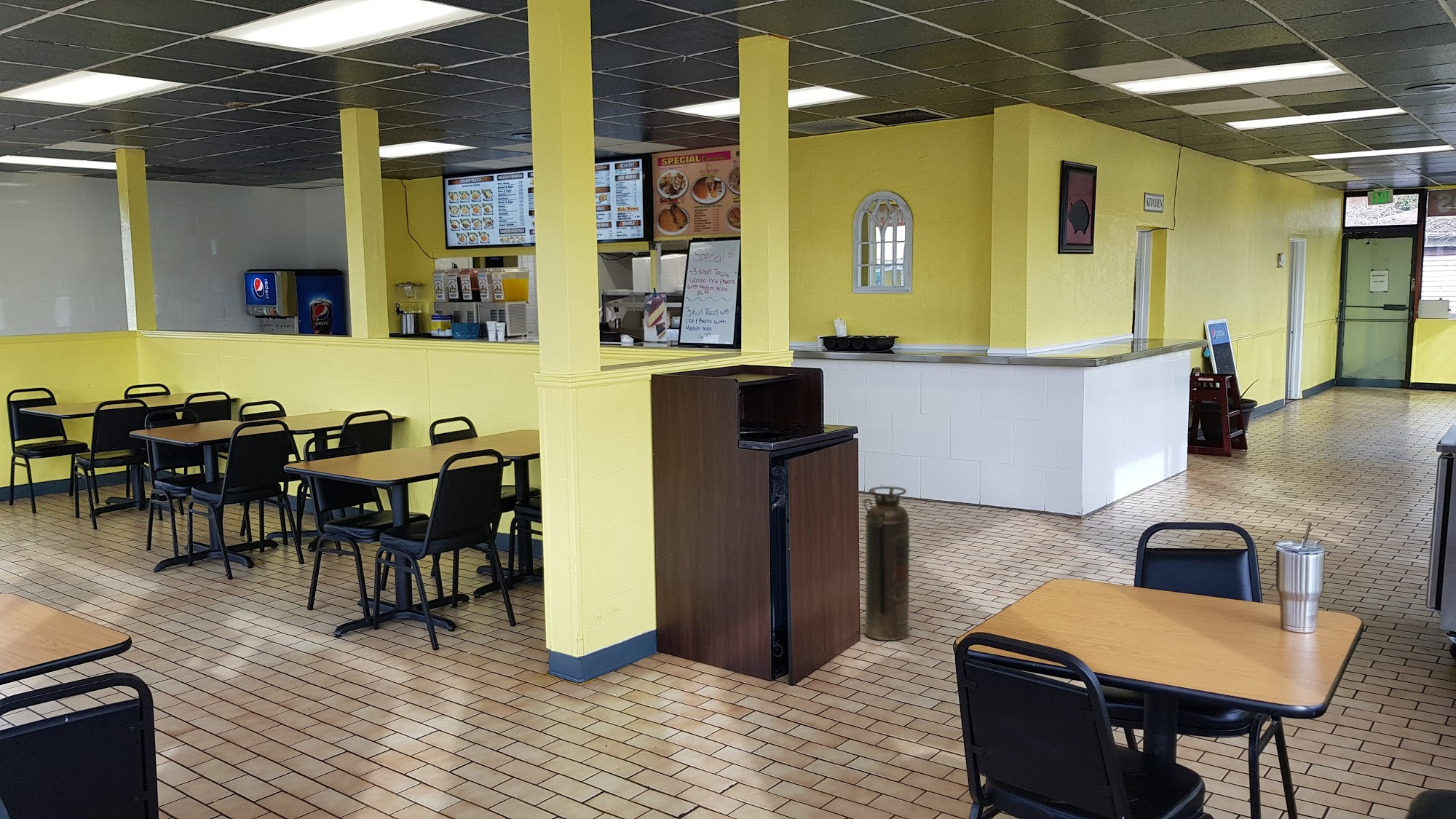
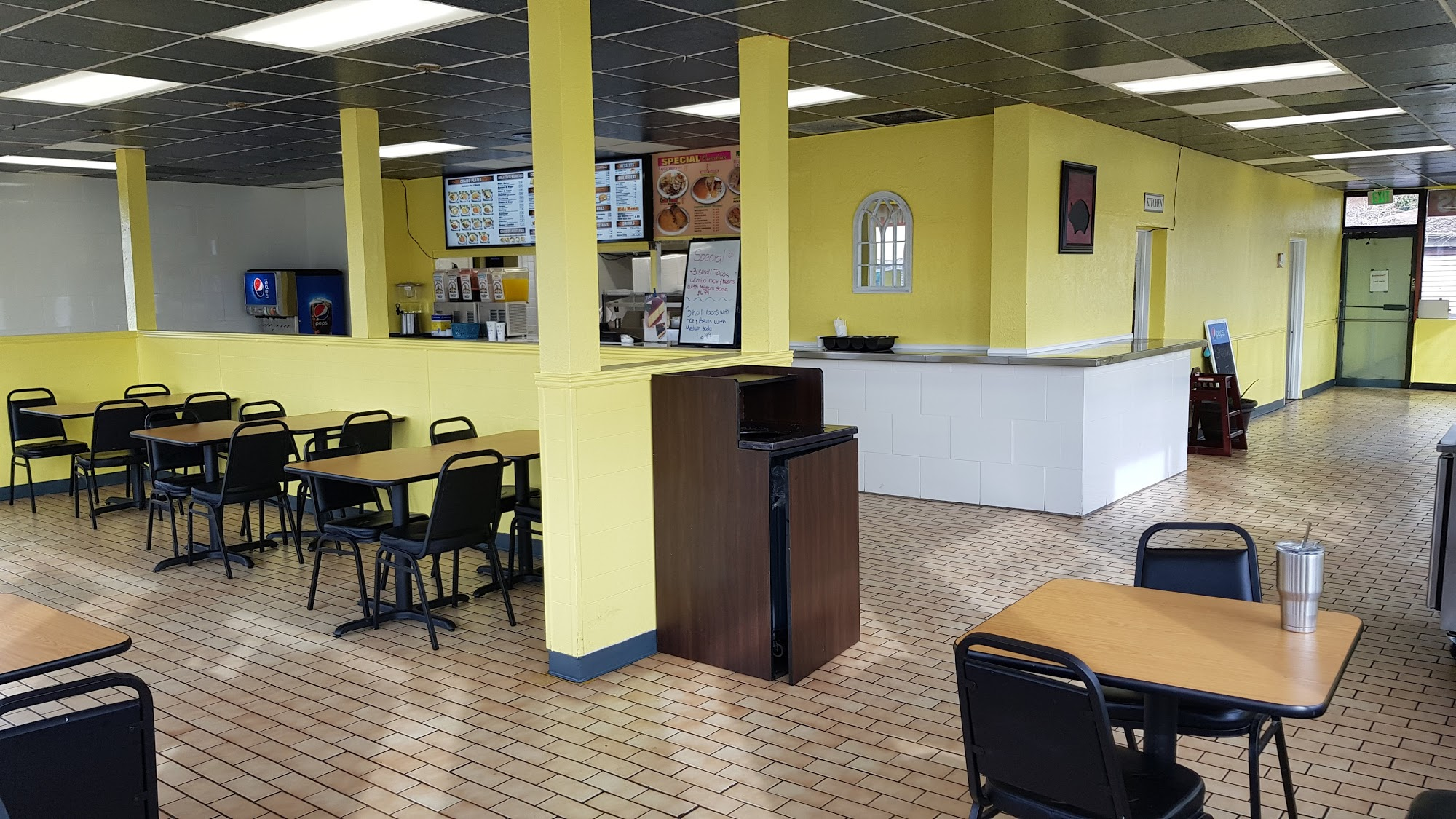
- fire extinguisher [863,486,911,641]
